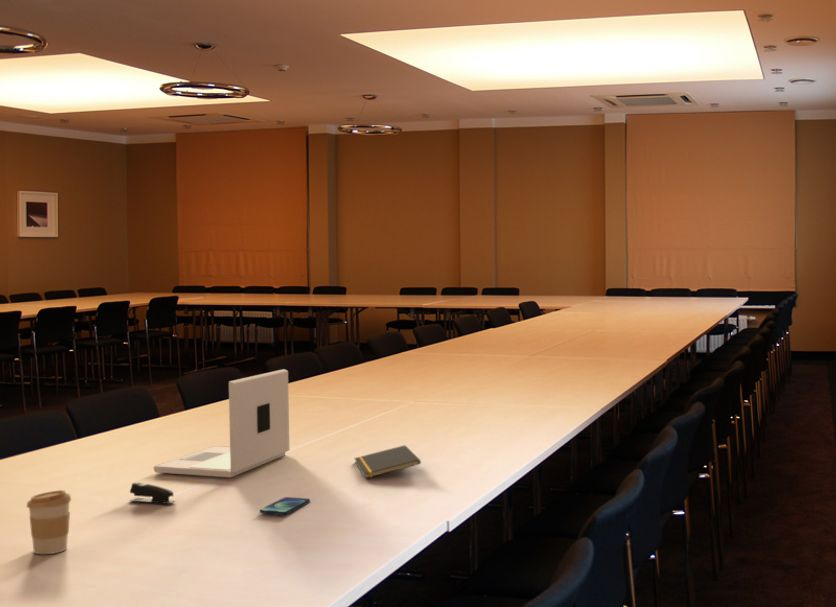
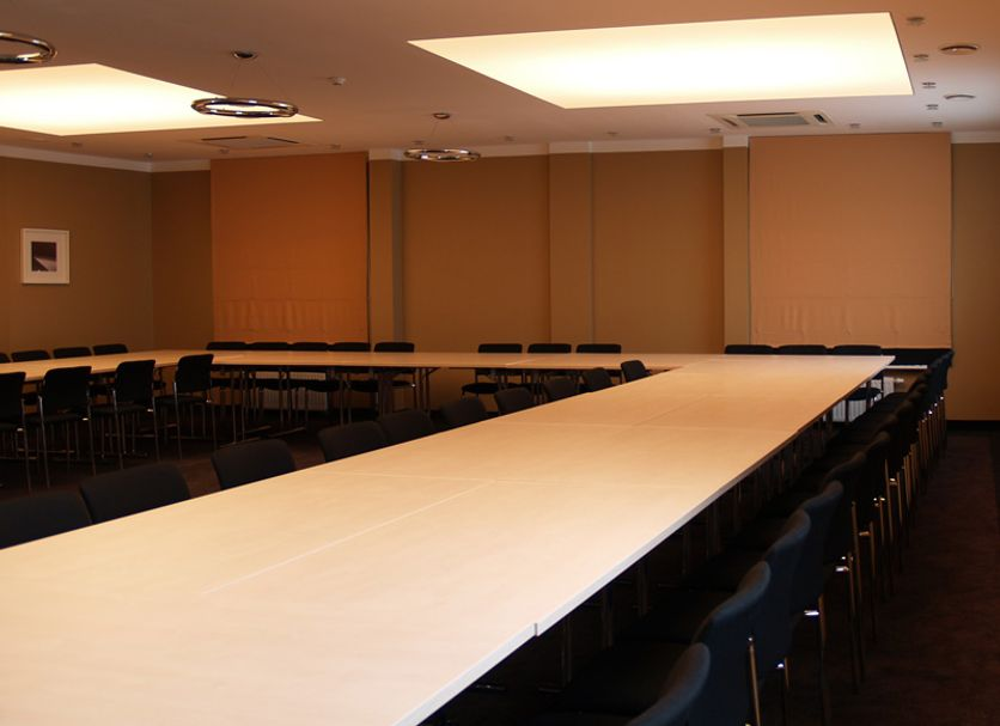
- notepad [353,444,422,479]
- stapler [129,481,176,505]
- laptop [153,368,290,478]
- coffee cup [26,489,72,555]
- smartphone [259,496,311,516]
